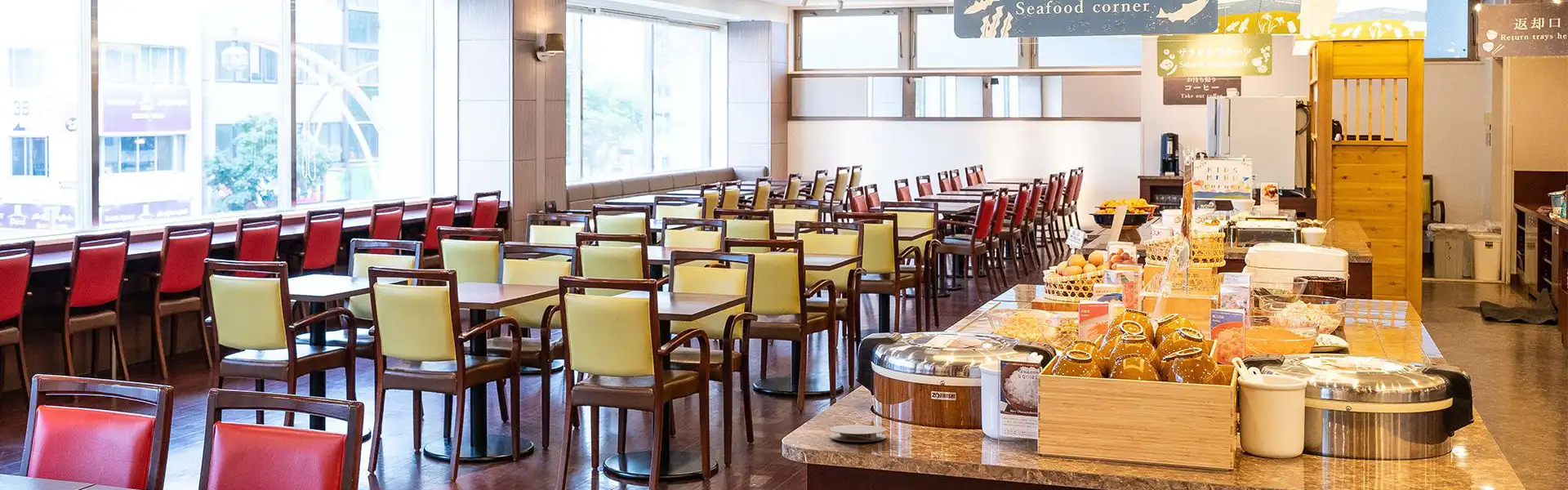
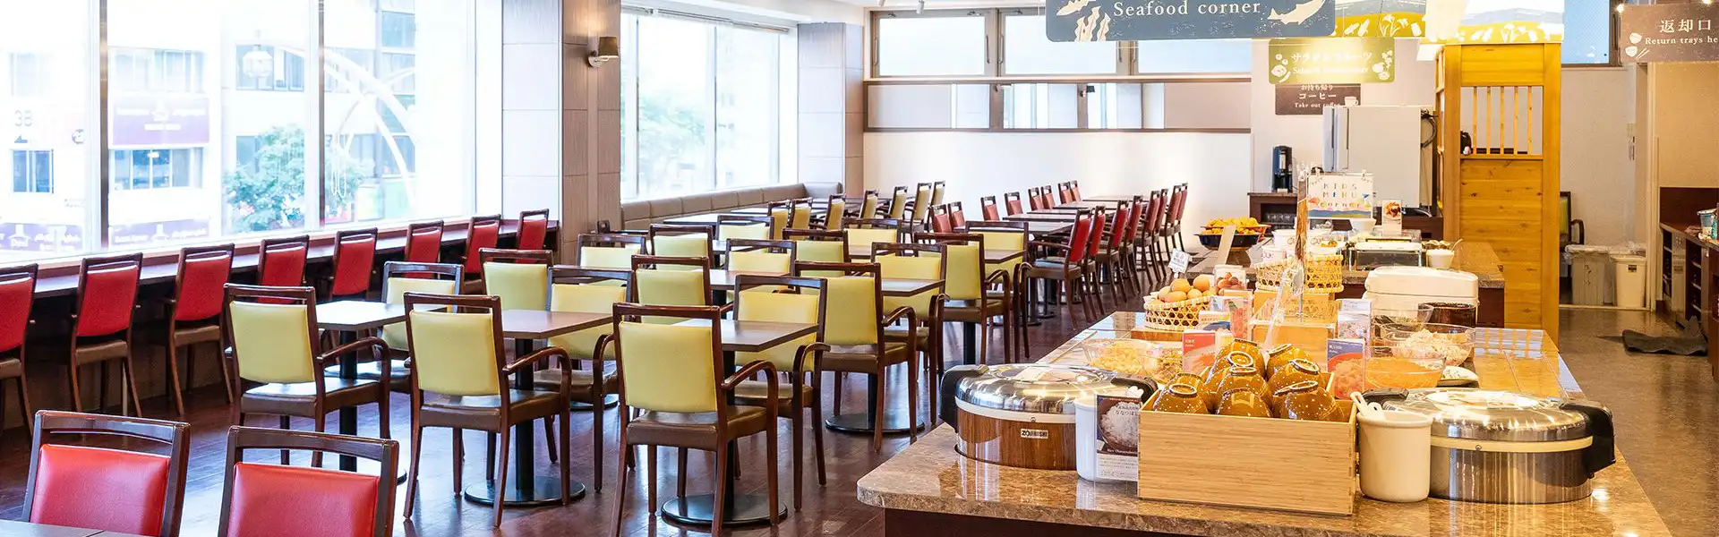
- coaster [829,424,887,443]
